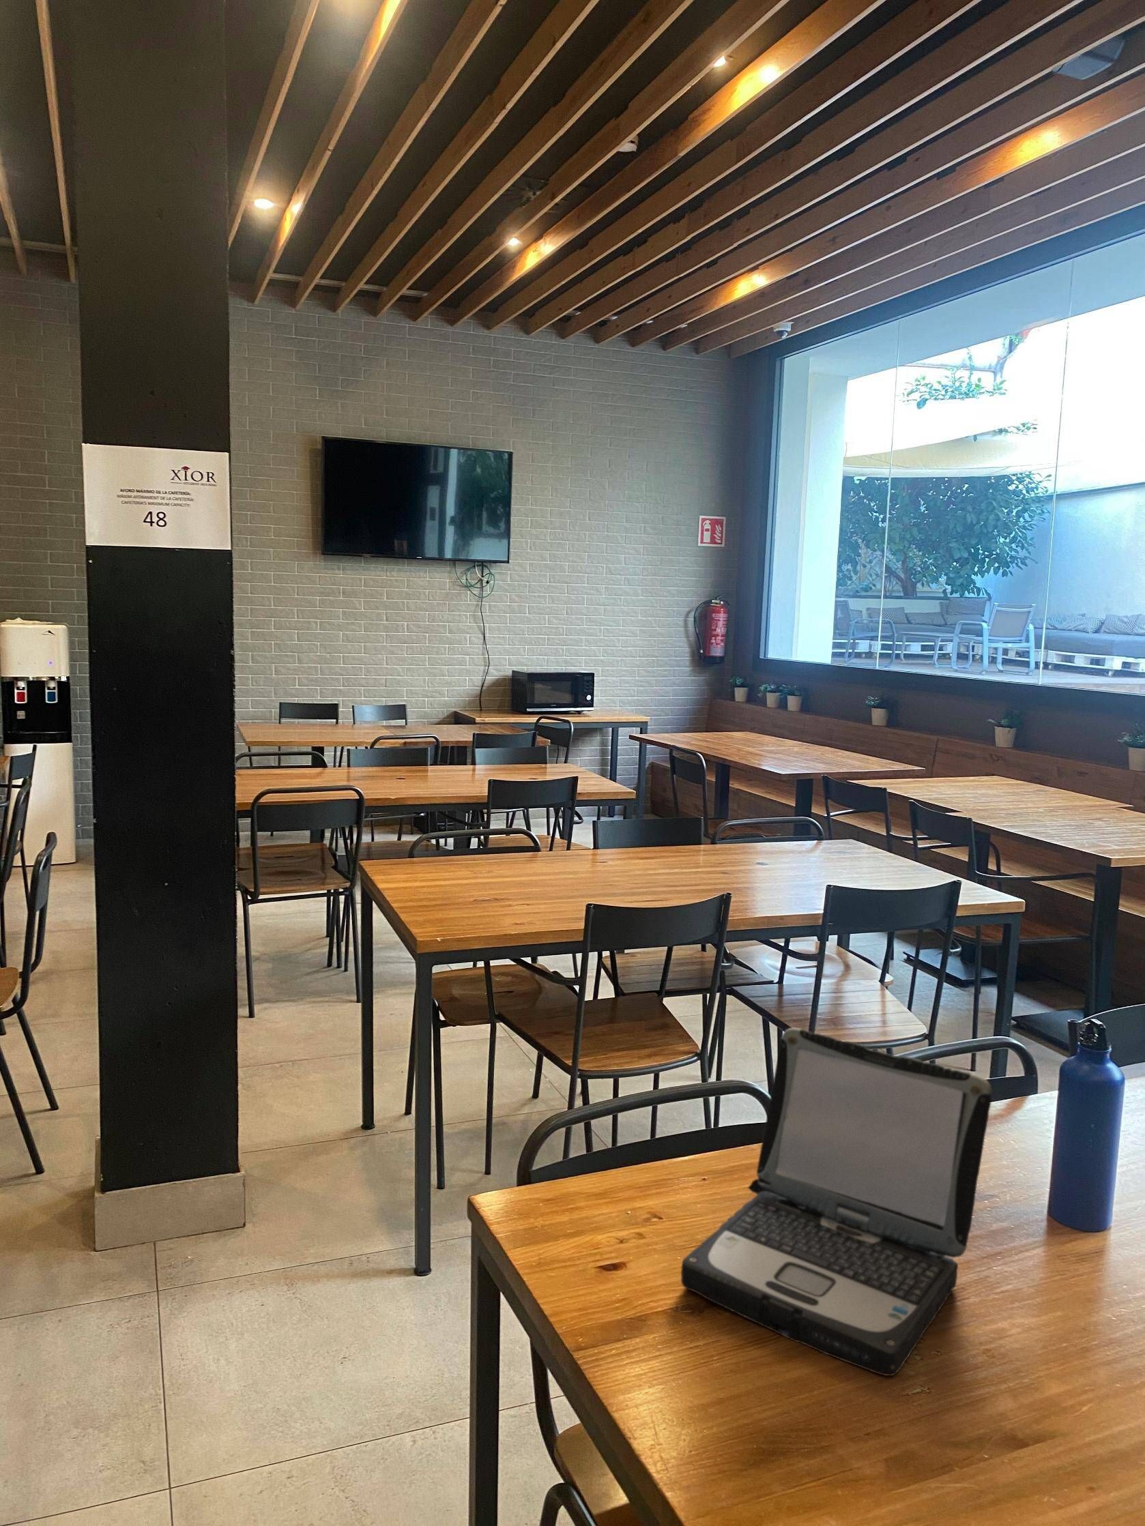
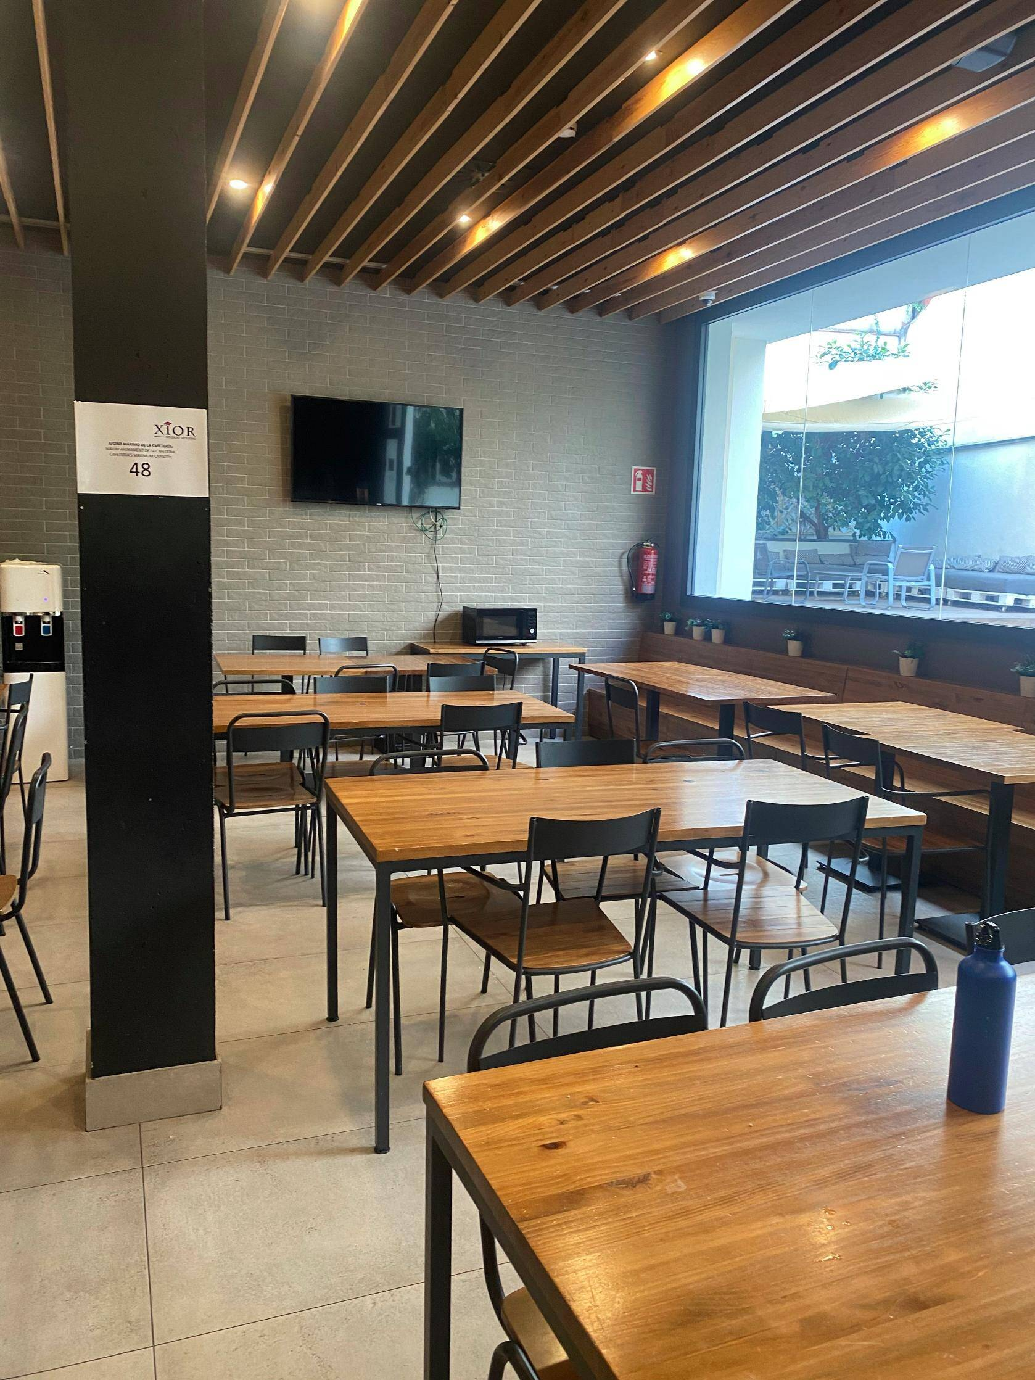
- laptop [681,1027,992,1377]
